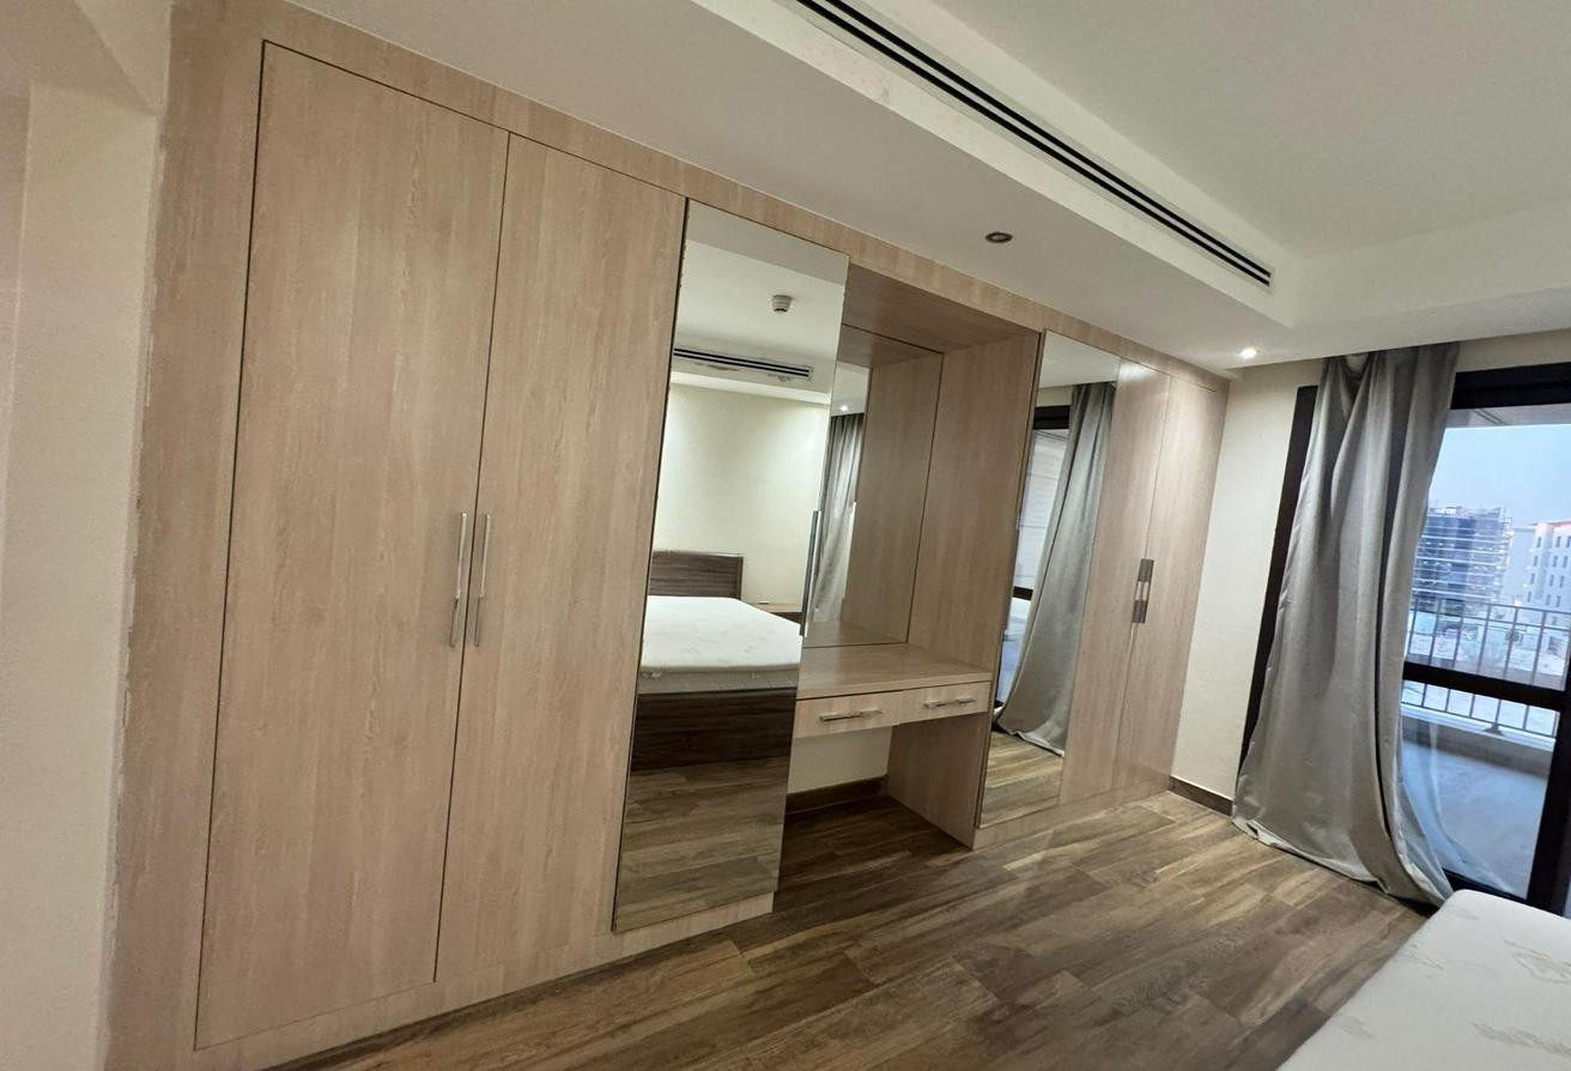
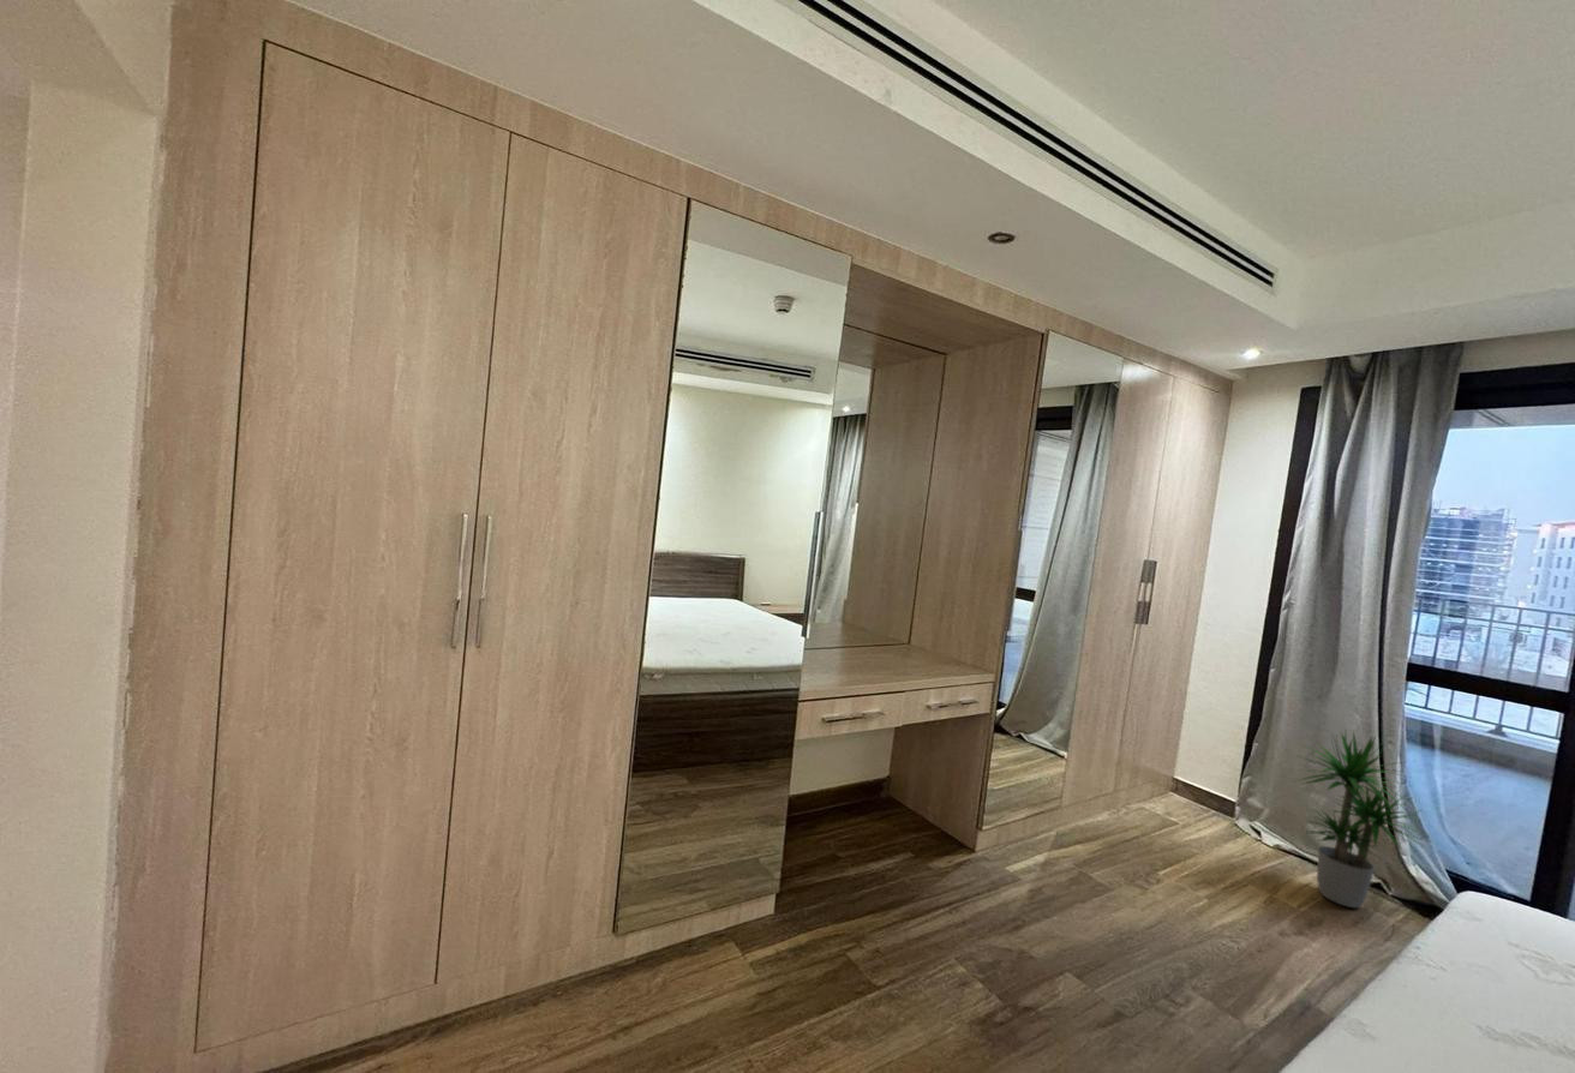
+ potted plant [1290,729,1435,909]
